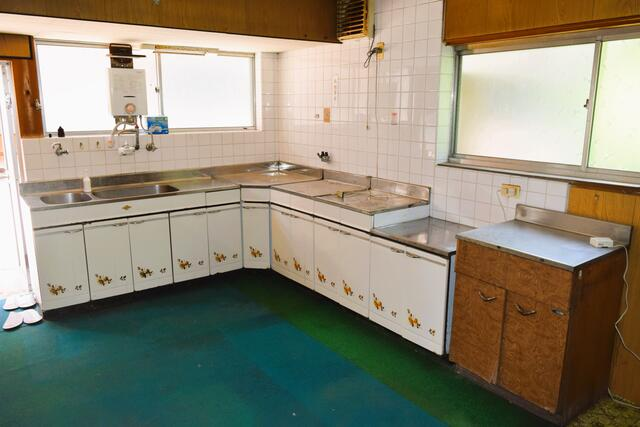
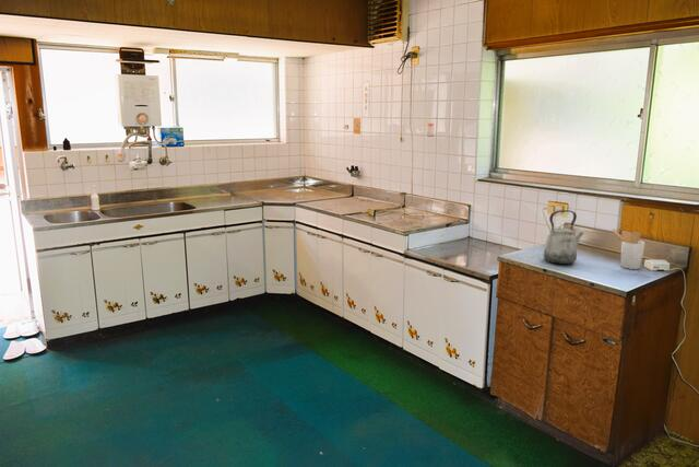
+ utensil holder [612,227,647,270]
+ kettle [542,209,585,266]
